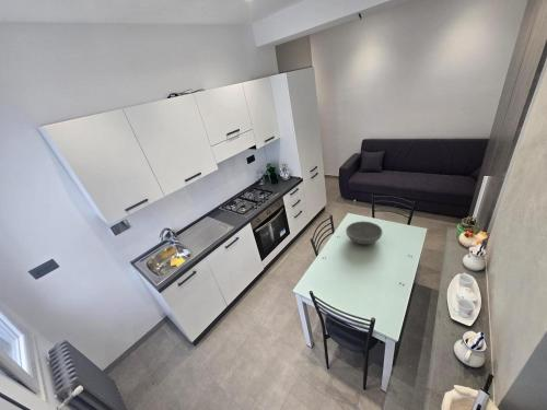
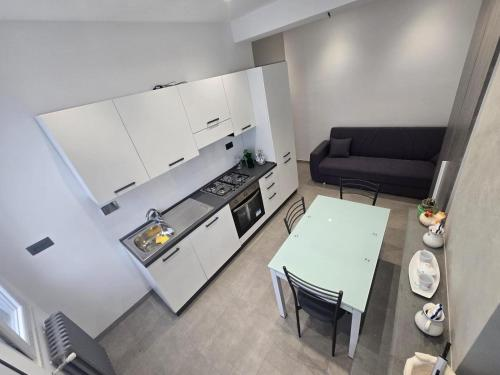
- bowl [345,220,383,246]
